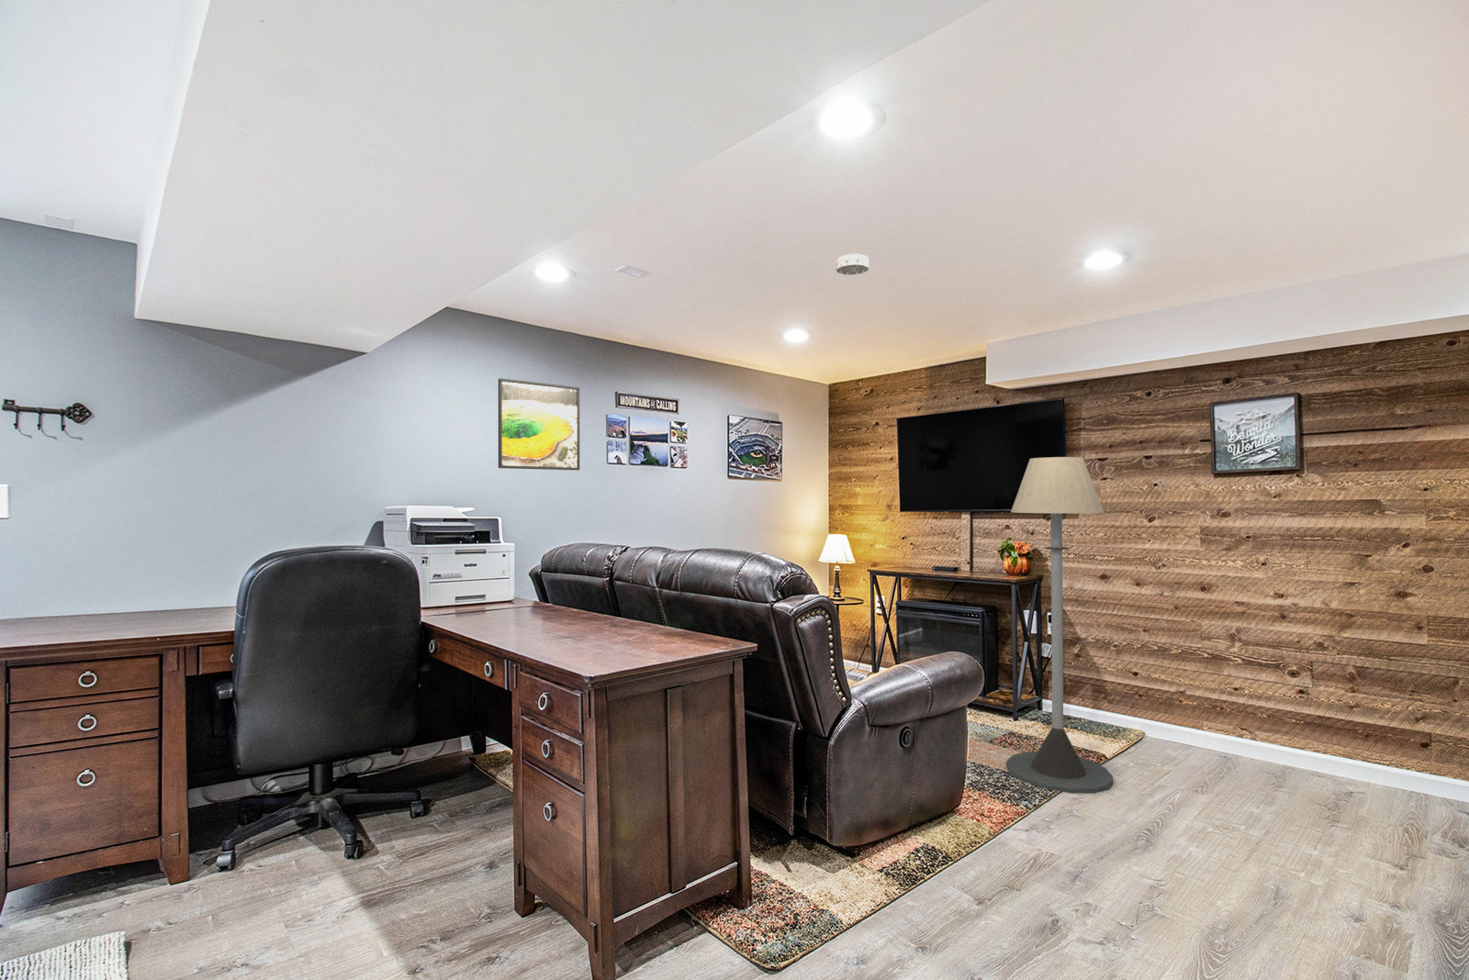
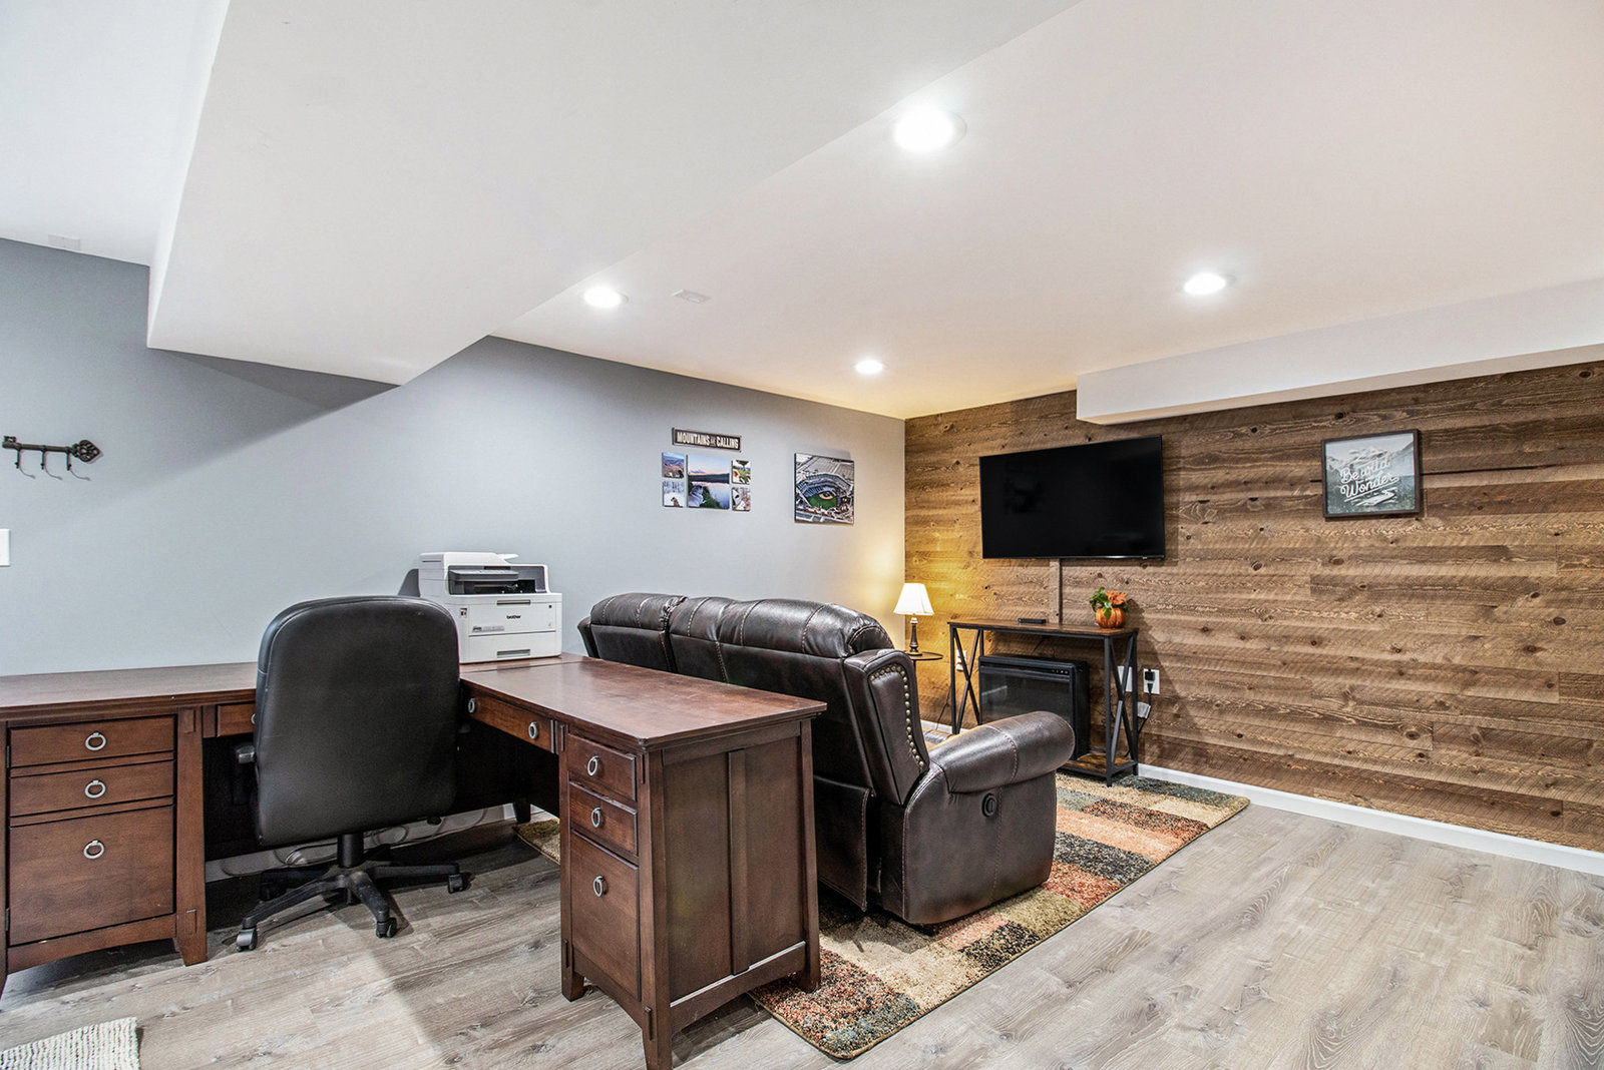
- smoke detector [836,253,870,276]
- floor lamp [1005,456,1114,795]
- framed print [498,378,580,470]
